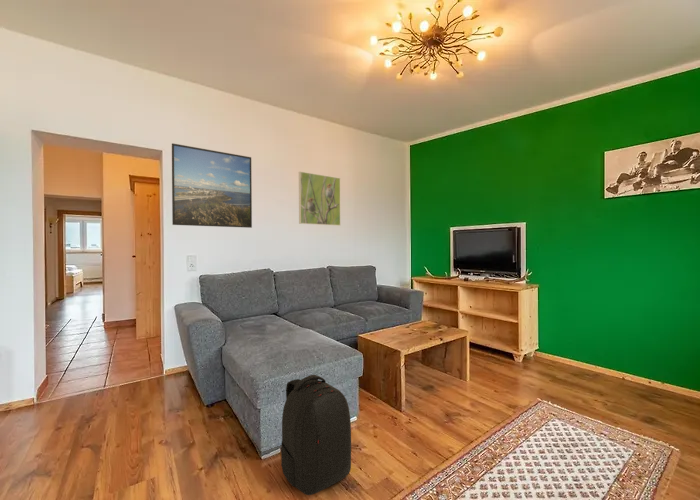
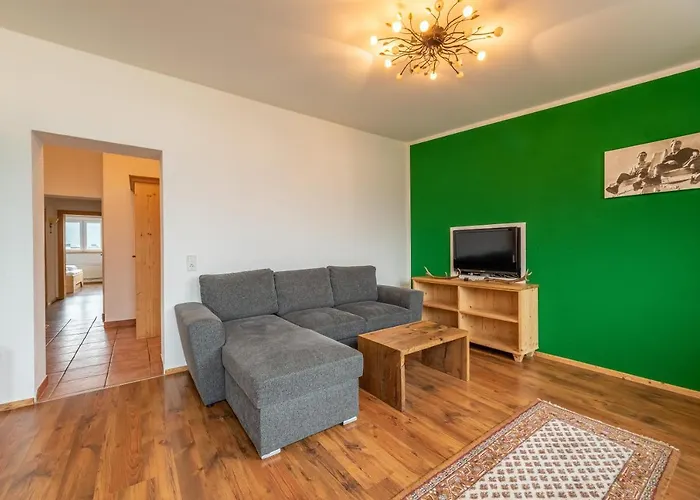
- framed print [298,171,341,227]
- backpack [280,374,352,496]
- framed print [171,143,253,229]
